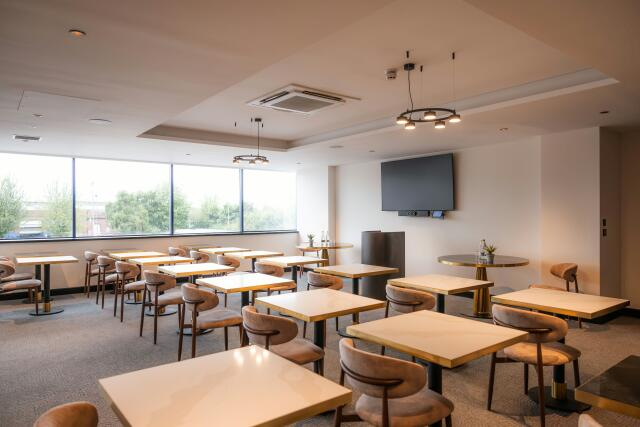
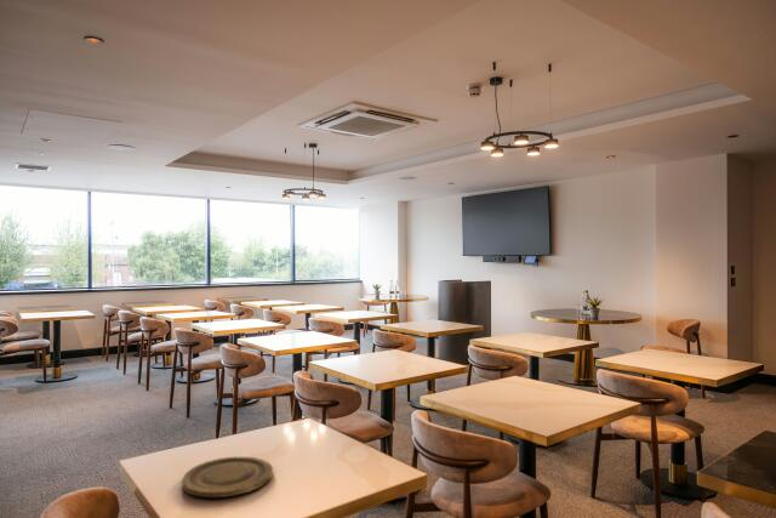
+ plate [181,455,274,499]
